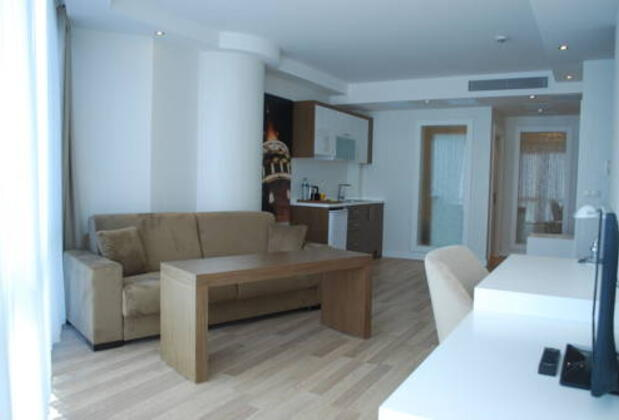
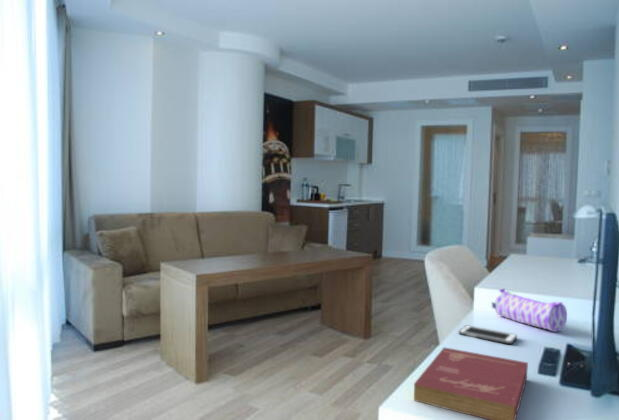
+ book [413,346,529,420]
+ cell phone [458,324,518,345]
+ pencil case [491,288,568,333]
